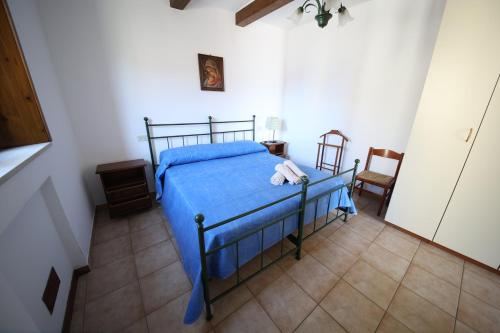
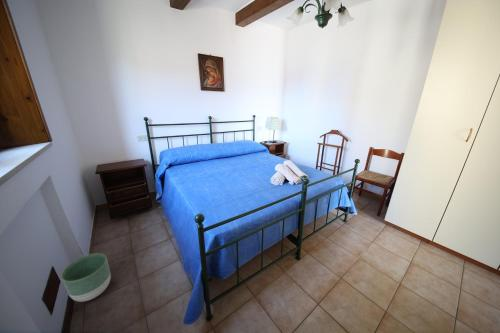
+ planter [60,252,112,303]
